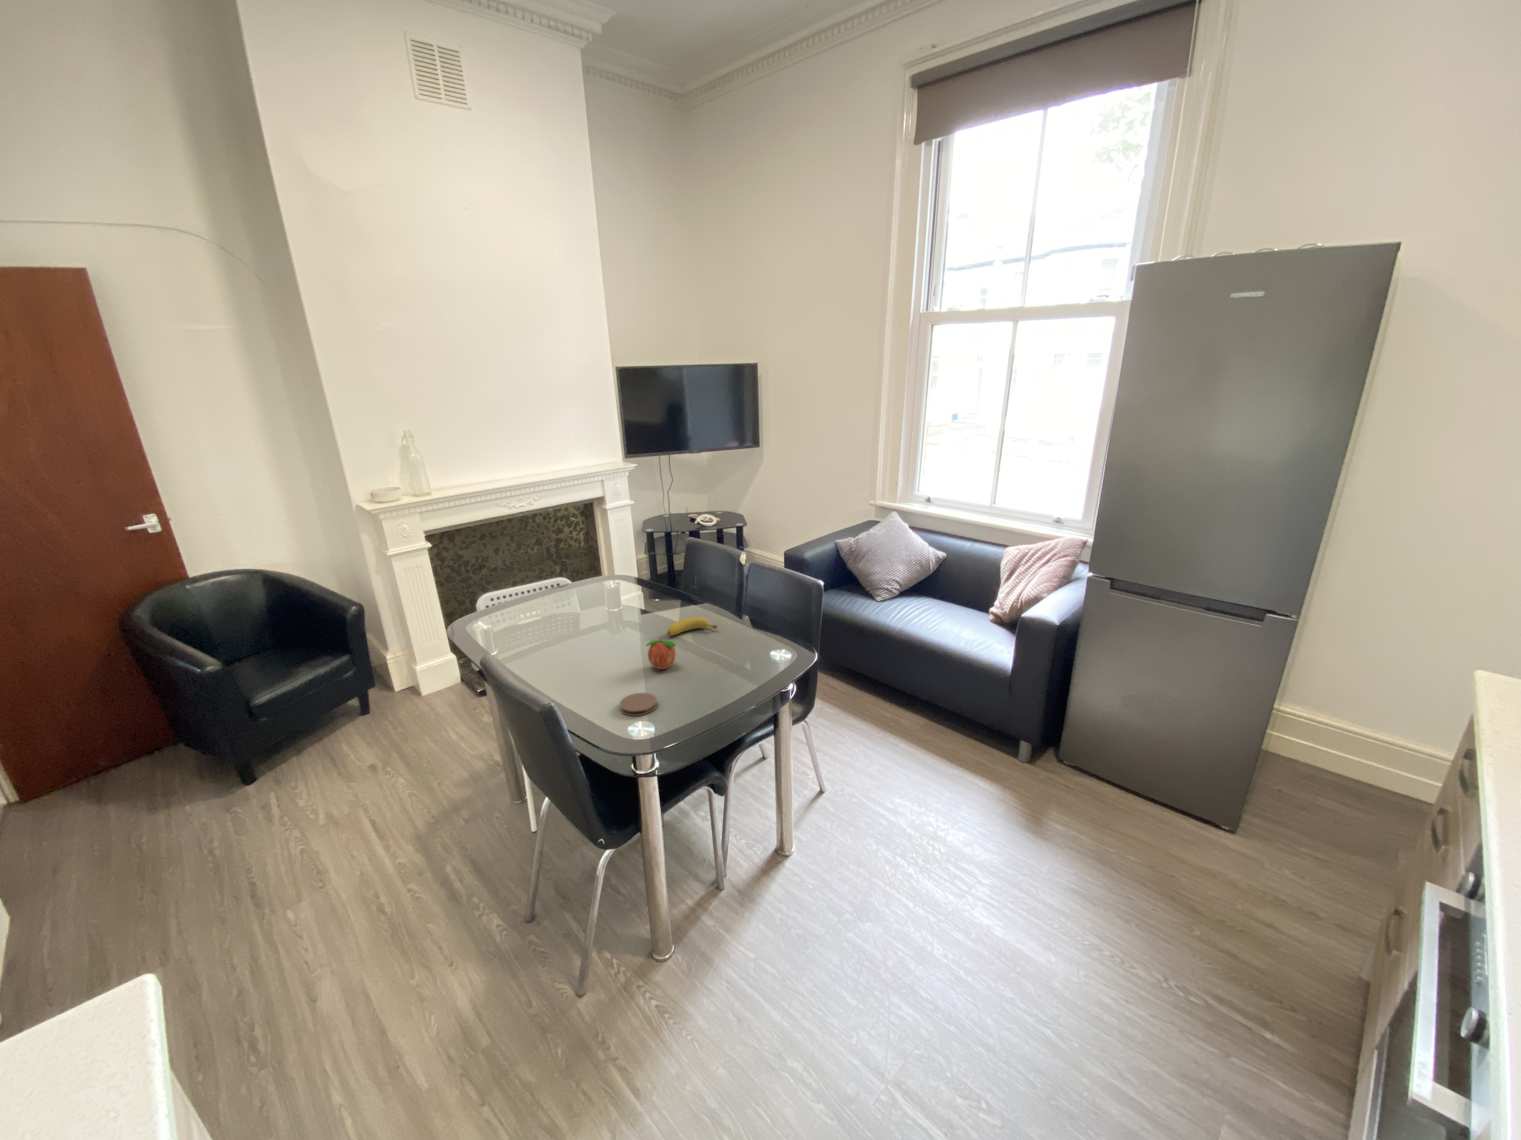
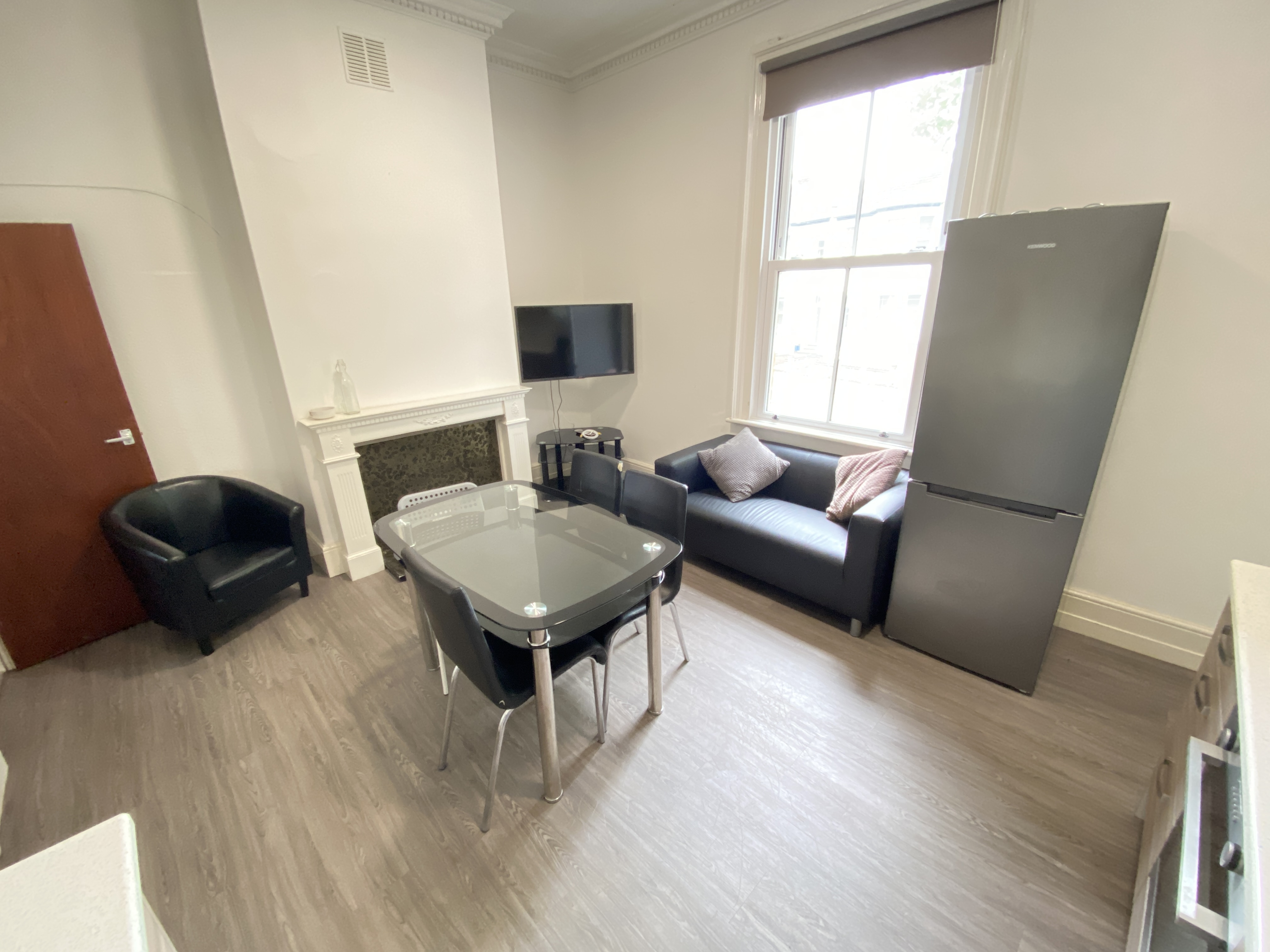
- coaster [619,692,658,716]
- banana [667,617,717,636]
- fruit [646,637,677,669]
